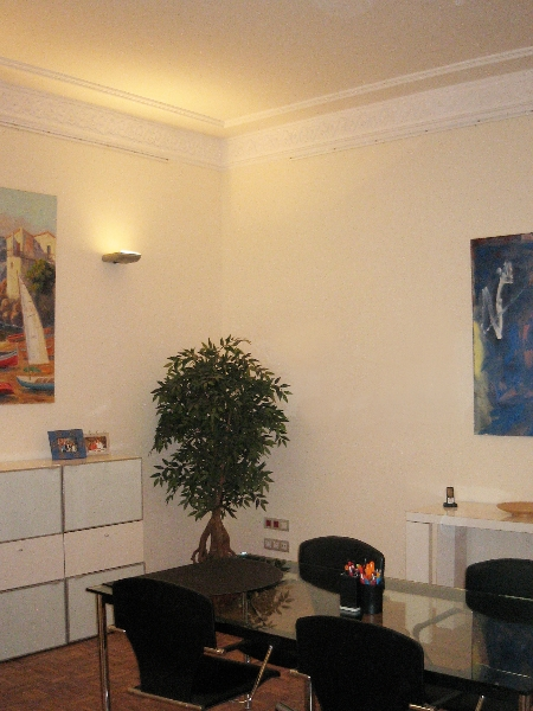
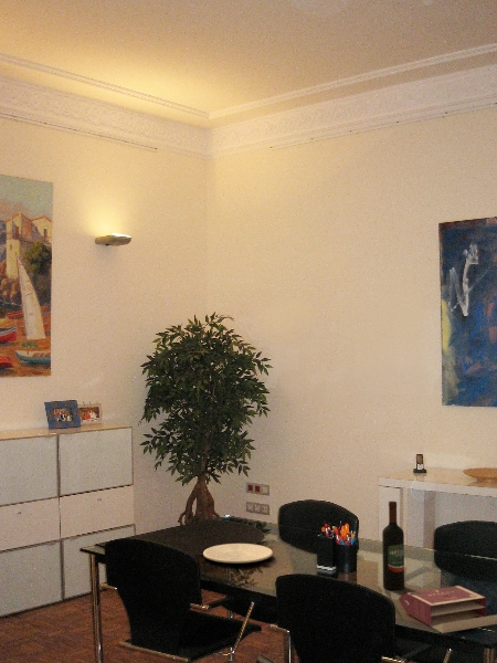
+ book [398,585,497,634]
+ wine bottle [381,501,405,591]
+ plate [202,543,274,565]
